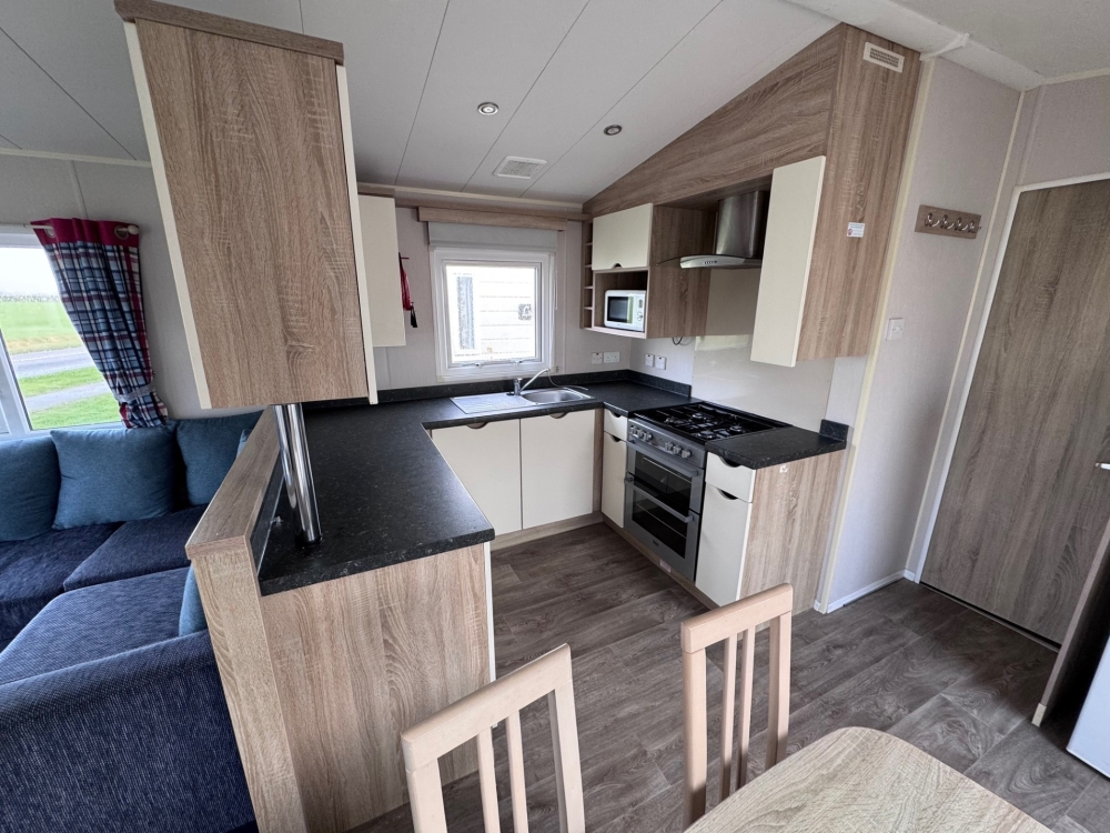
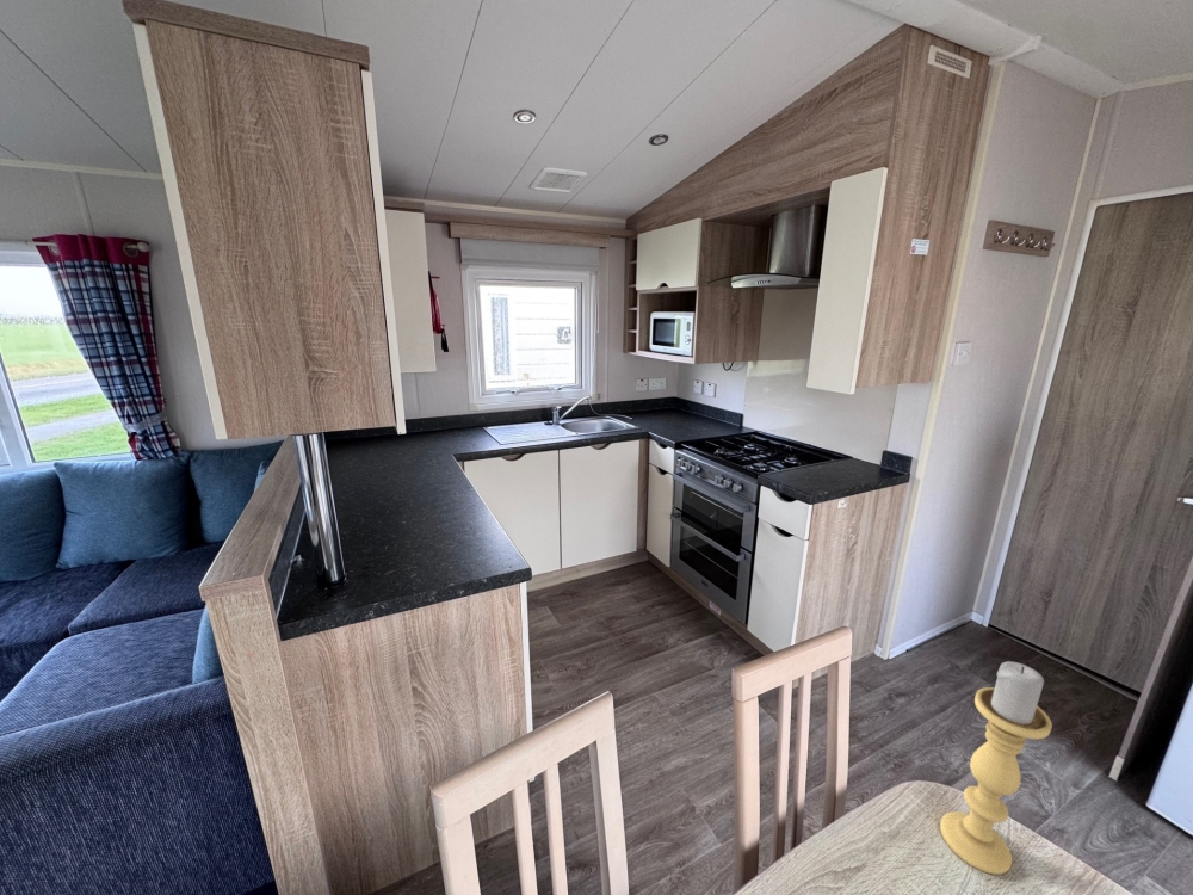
+ candle holder [939,660,1053,876]
